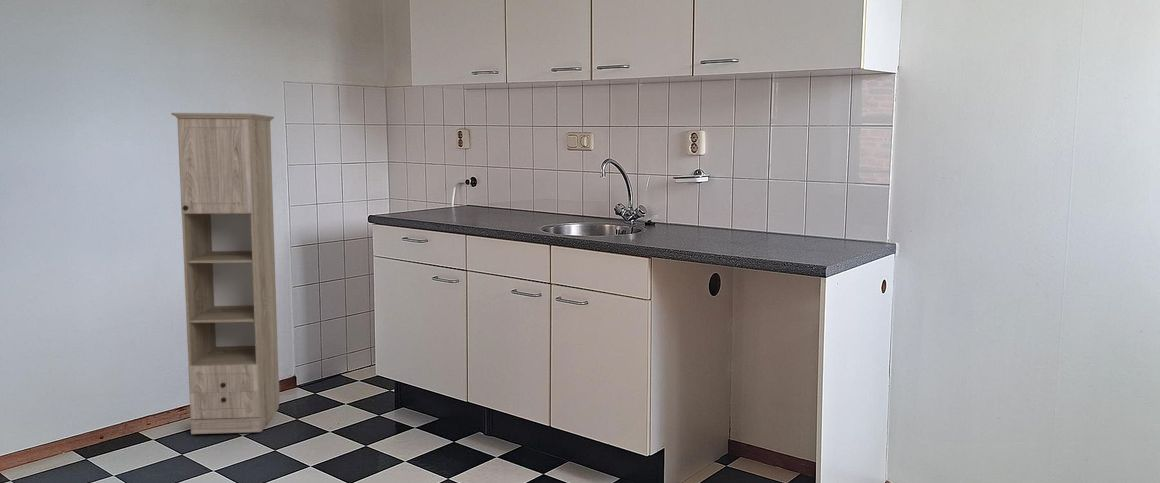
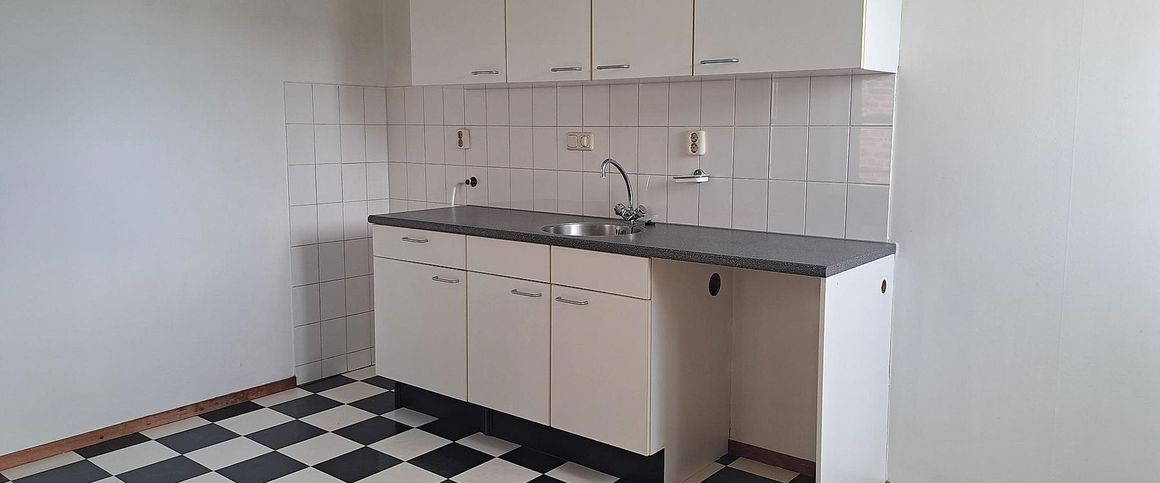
- storage cabinet [170,112,280,435]
